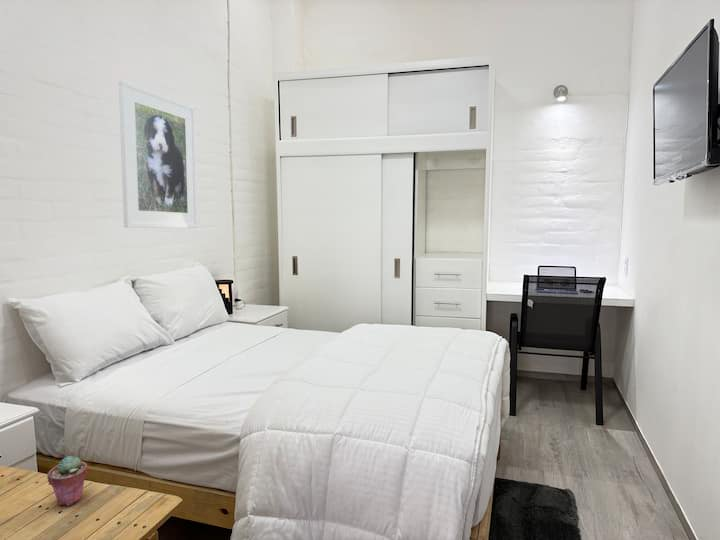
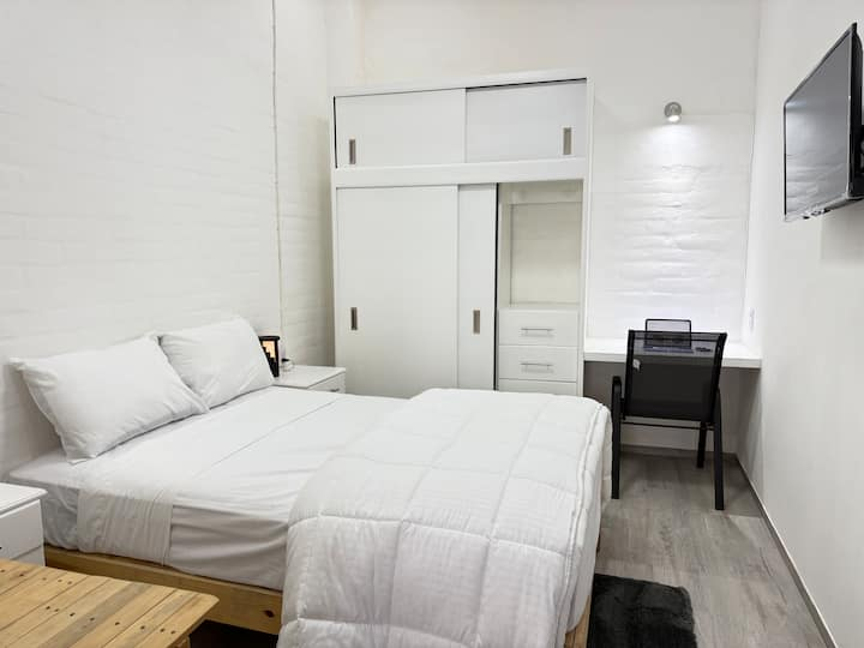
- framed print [118,79,199,229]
- potted succulent [46,455,89,507]
